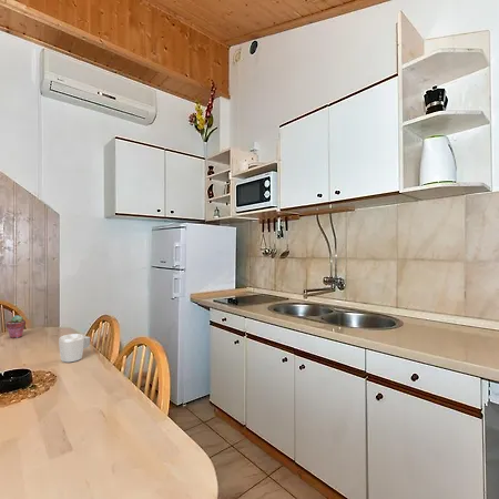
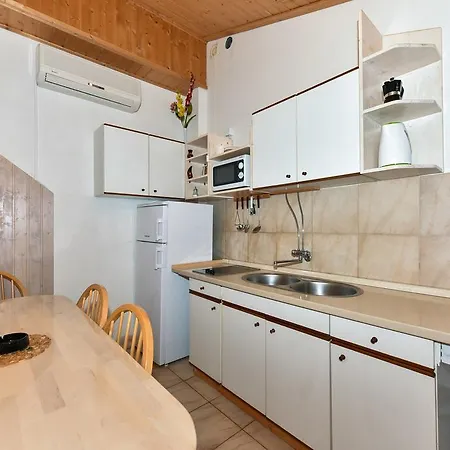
- mug [58,333,91,364]
- potted succulent [4,315,27,339]
